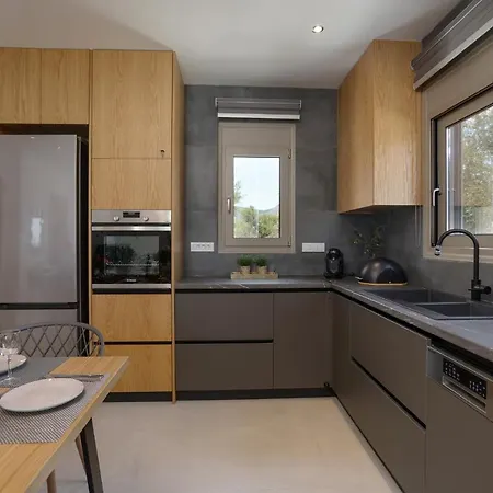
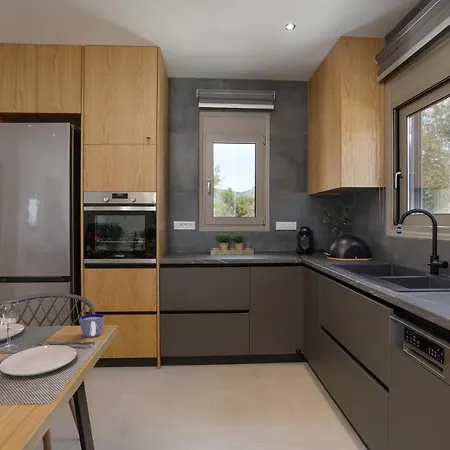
+ cup [79,313,105,338]
